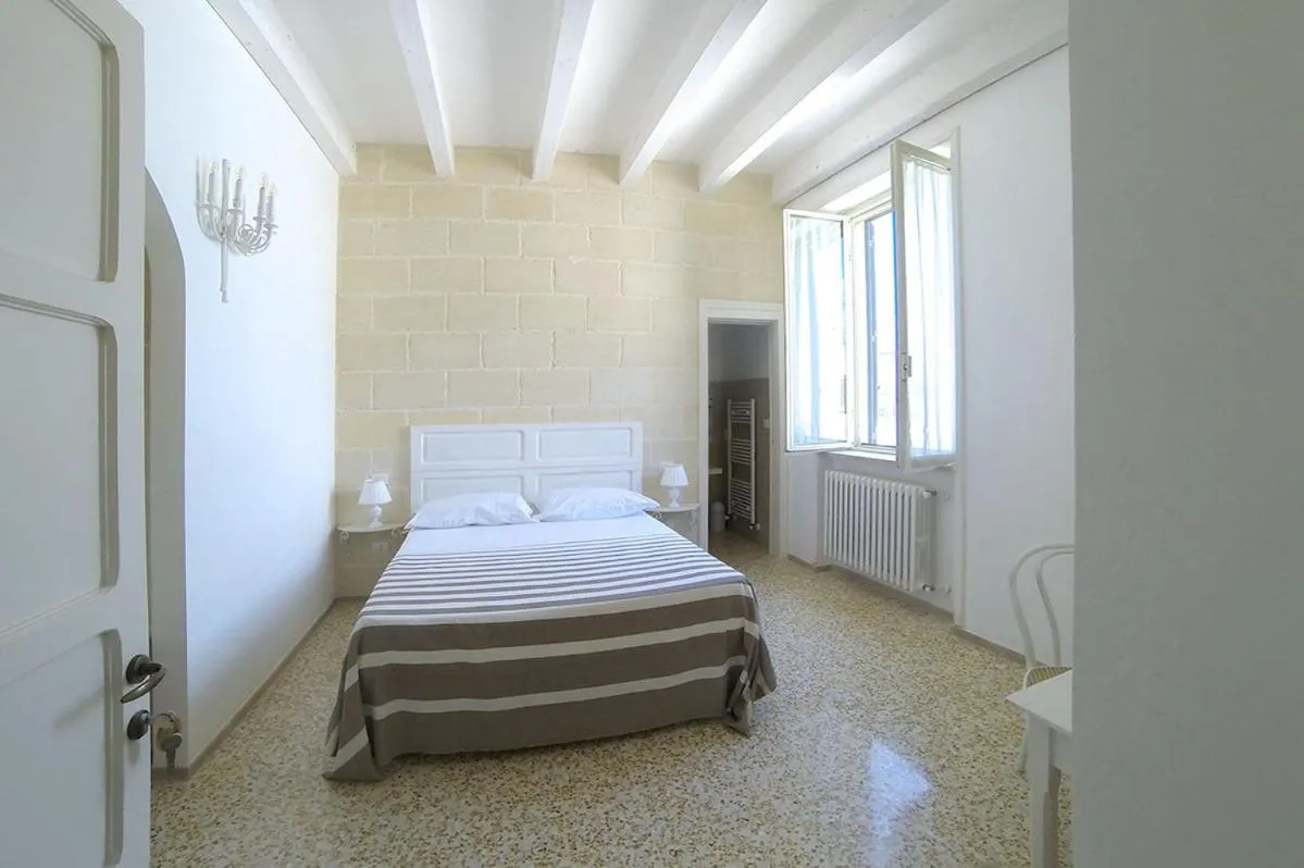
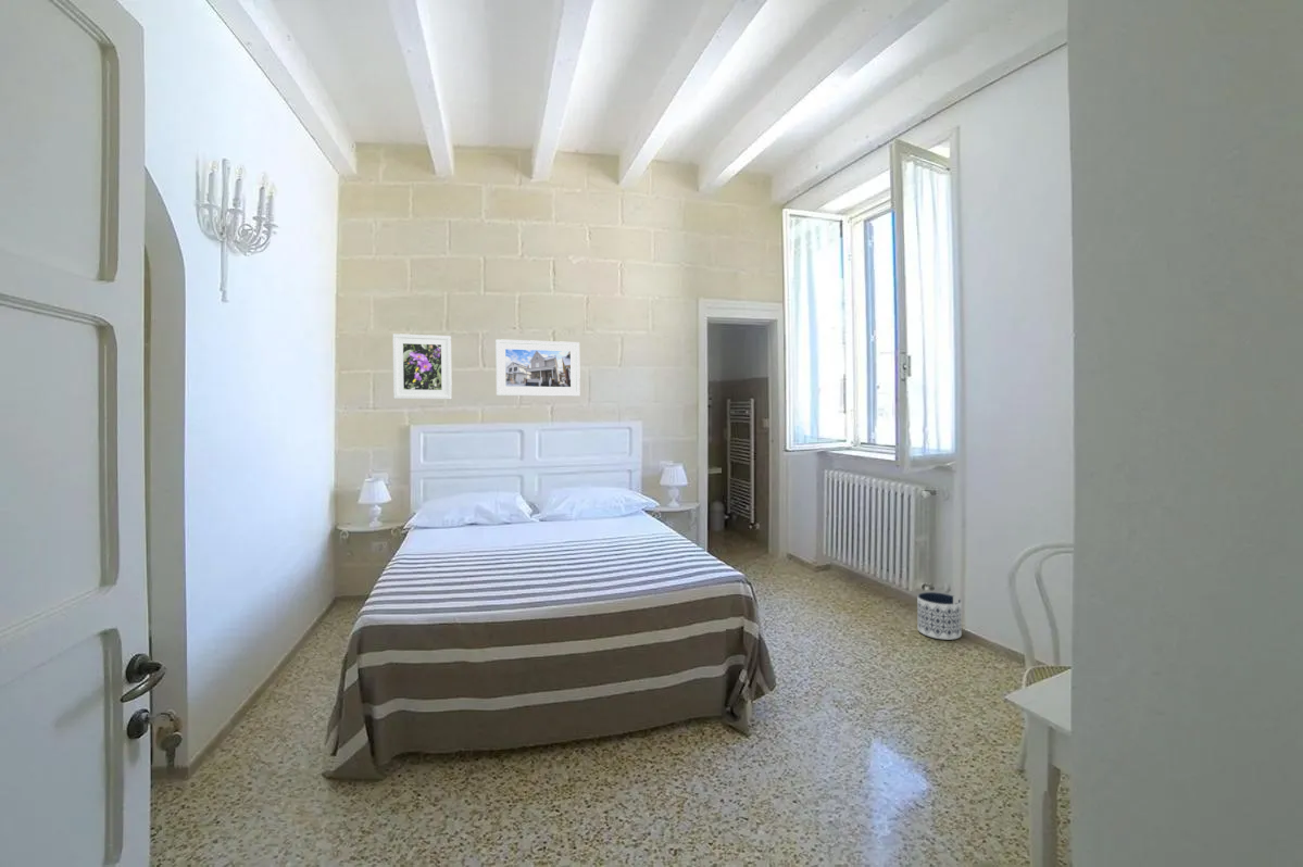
+ planter [916,591,963,641]
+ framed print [391,332,453,400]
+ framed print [494,338,581,398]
